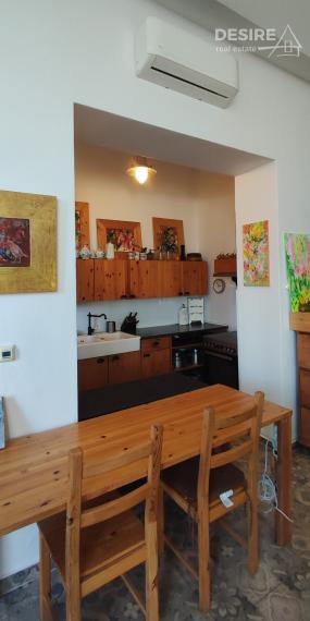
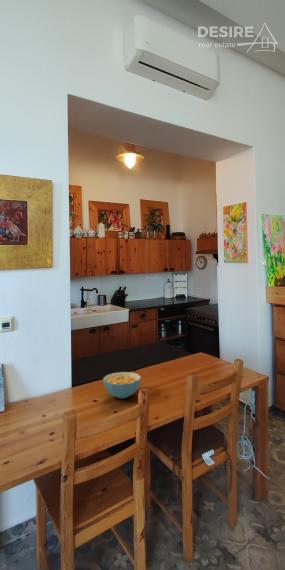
+ cereal bowl [102,371,142,399]
